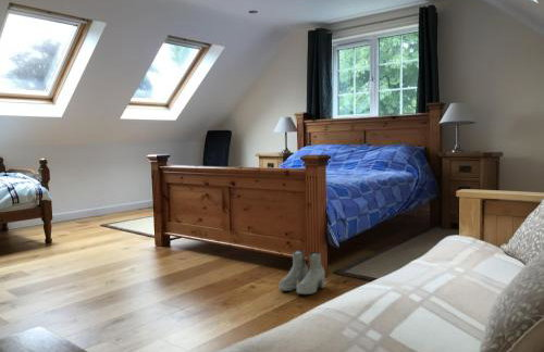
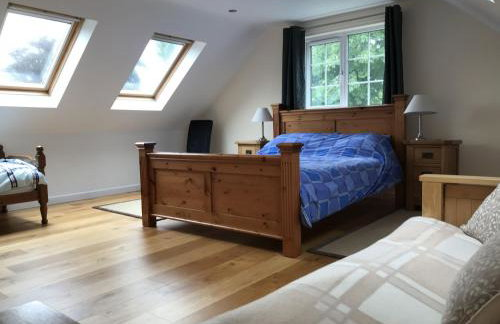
- boots [279,249,326,296]
